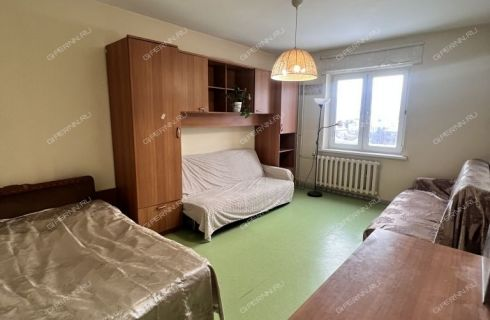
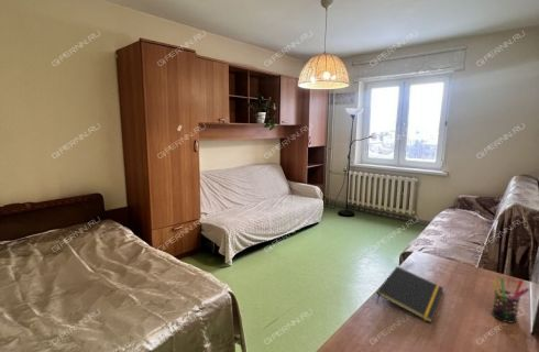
+ pen holder [491,277,530,323]
+ notepad [375,265,444,323]
